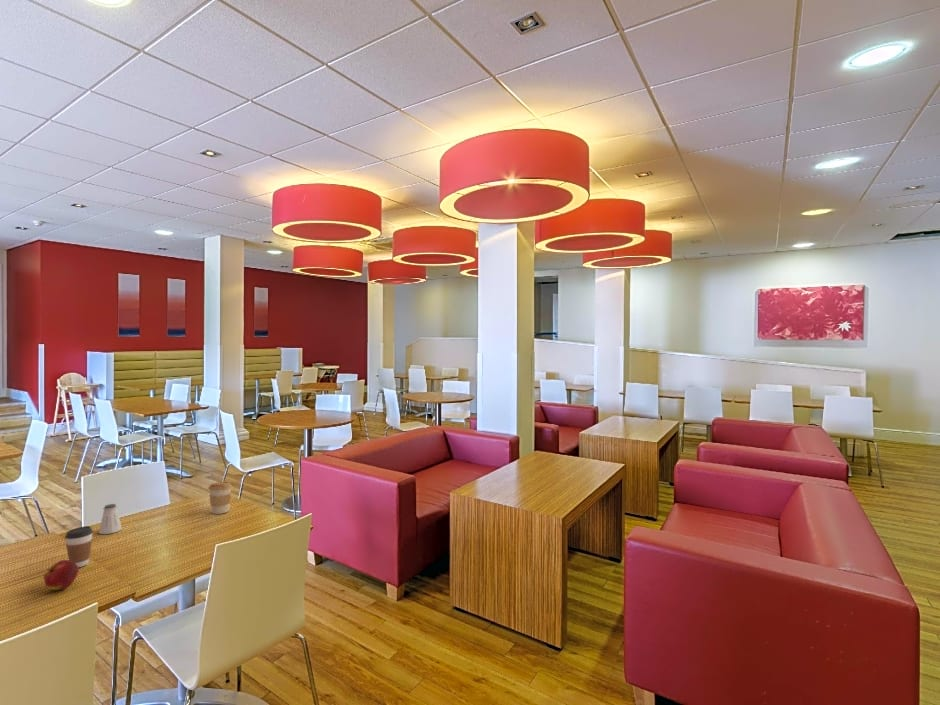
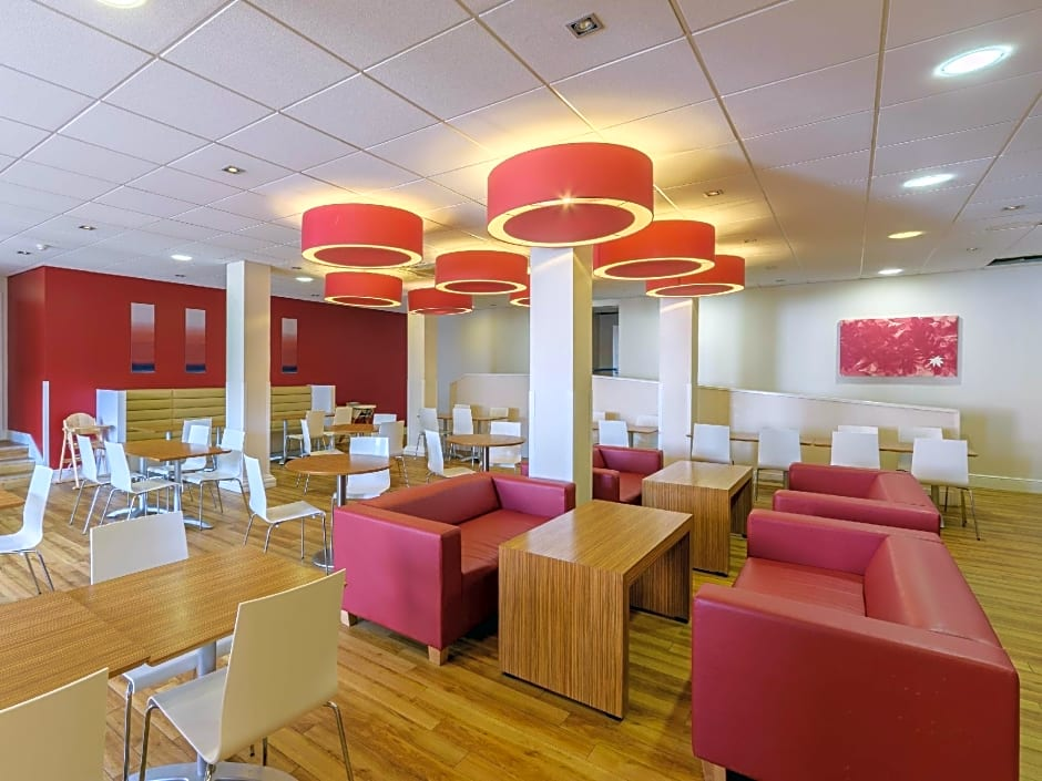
- apple [42,559,80,591]
- saltshaker [98,503,123,535]
- coffee cup [64,525,94,568]
- coffee cup [207,481,233,515]
